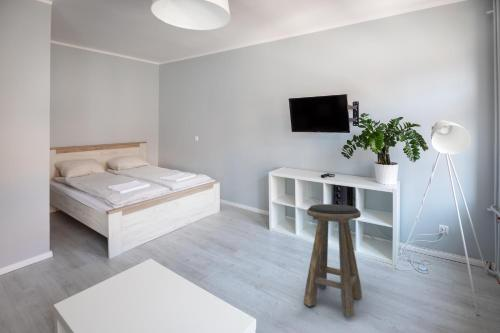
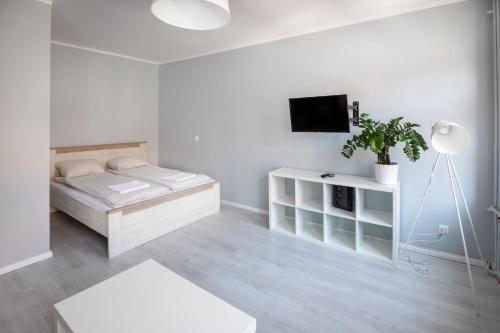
- stool [303,203,363,317]
